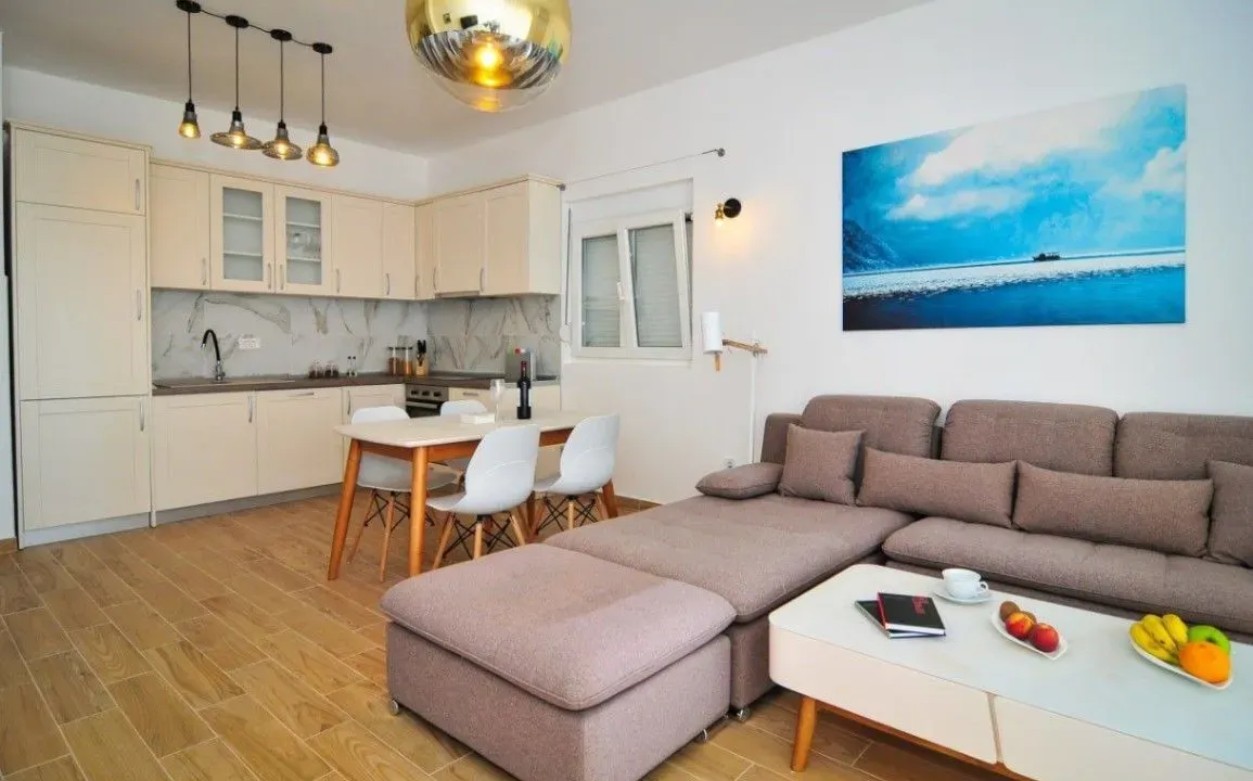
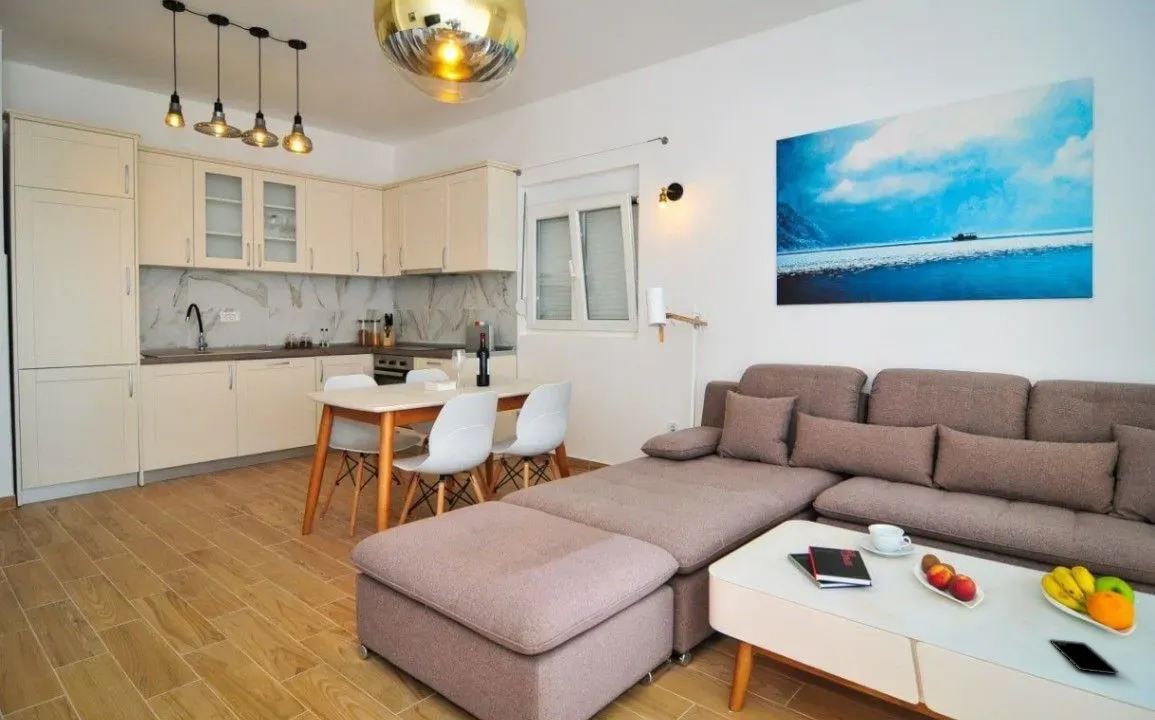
+ smartphone [1049,638,1120,675]
